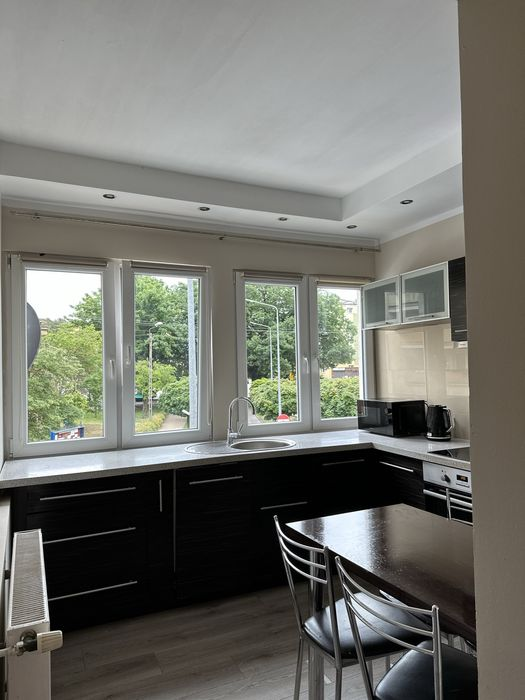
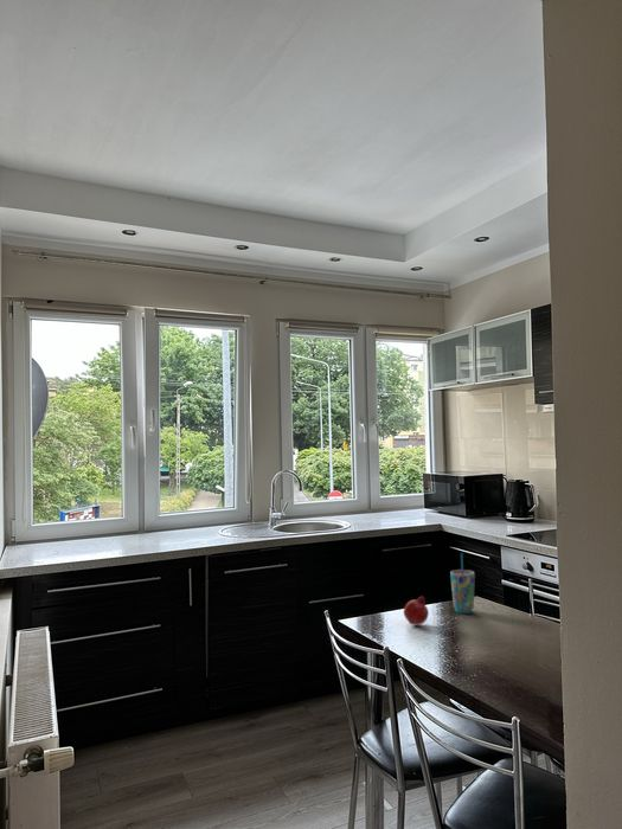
+ fruit [403,595,430,626]
+ cup [449,552,476,615]
